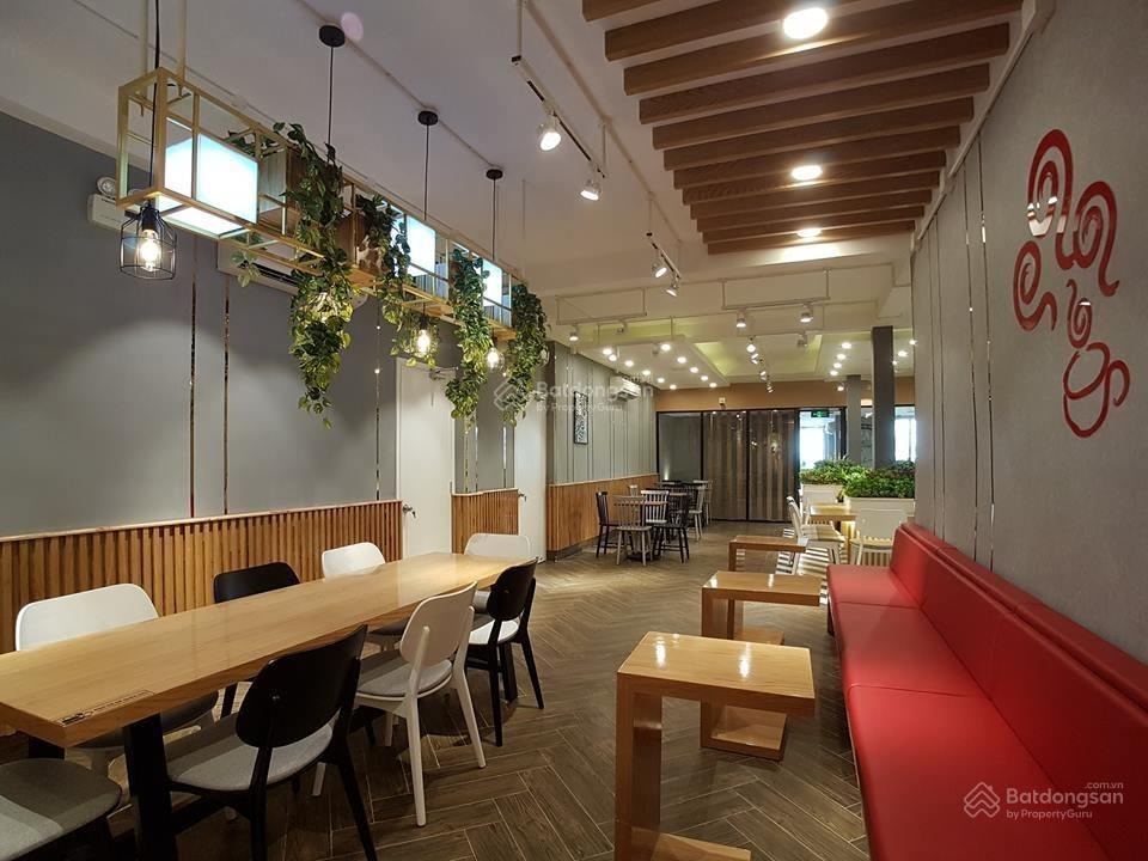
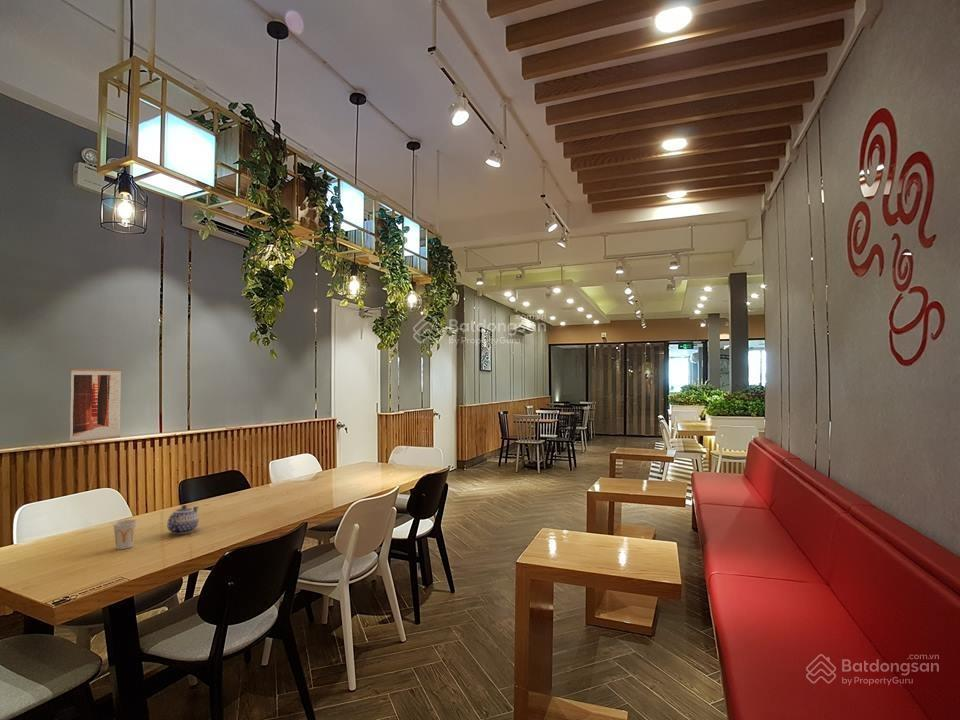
+ teapot [166,504,200,535]
+ wall art [68,368,122,444]
+ cup [112,519,138,550]
